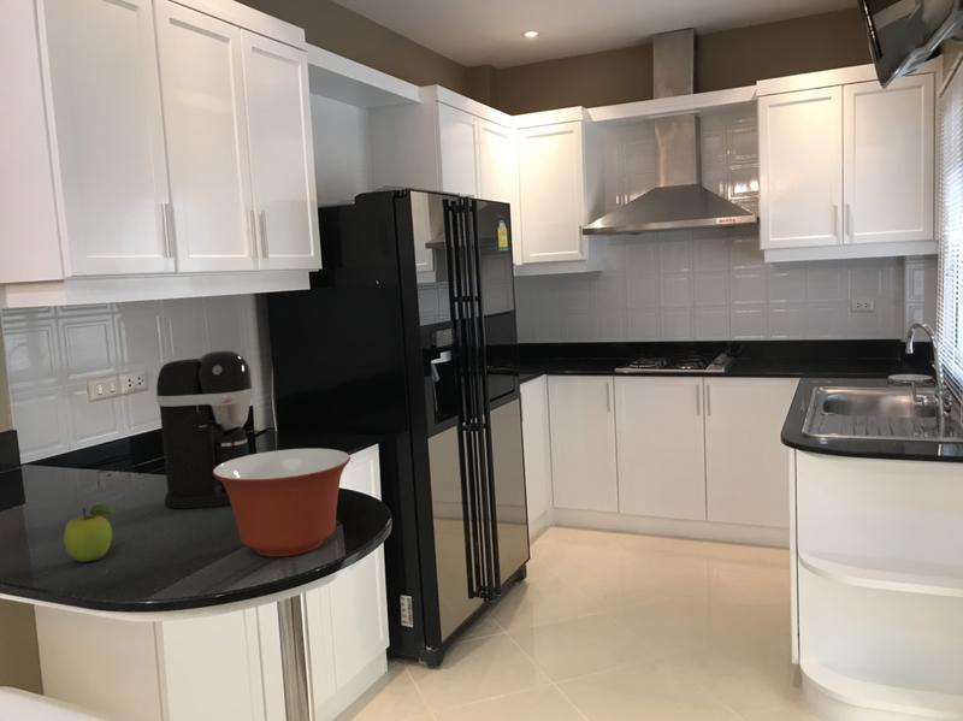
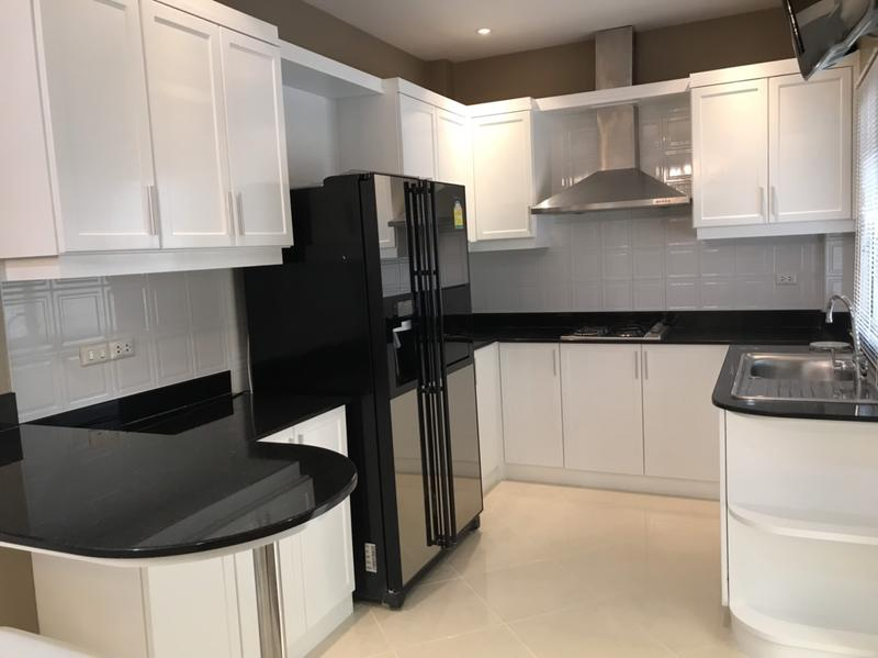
- fruit [63,503,117,563]
- coffee maker [155,349,254,509]
- mixing bowl [213,448,351,557]
